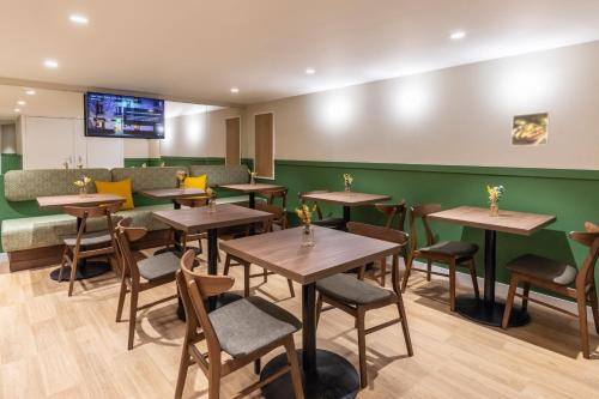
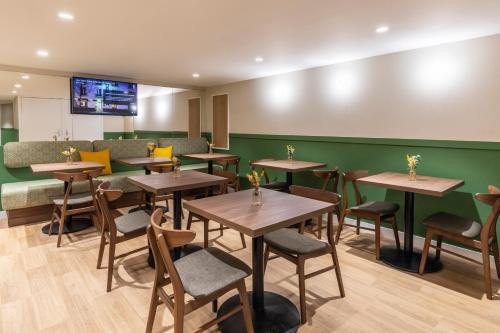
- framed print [510,110,551,147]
